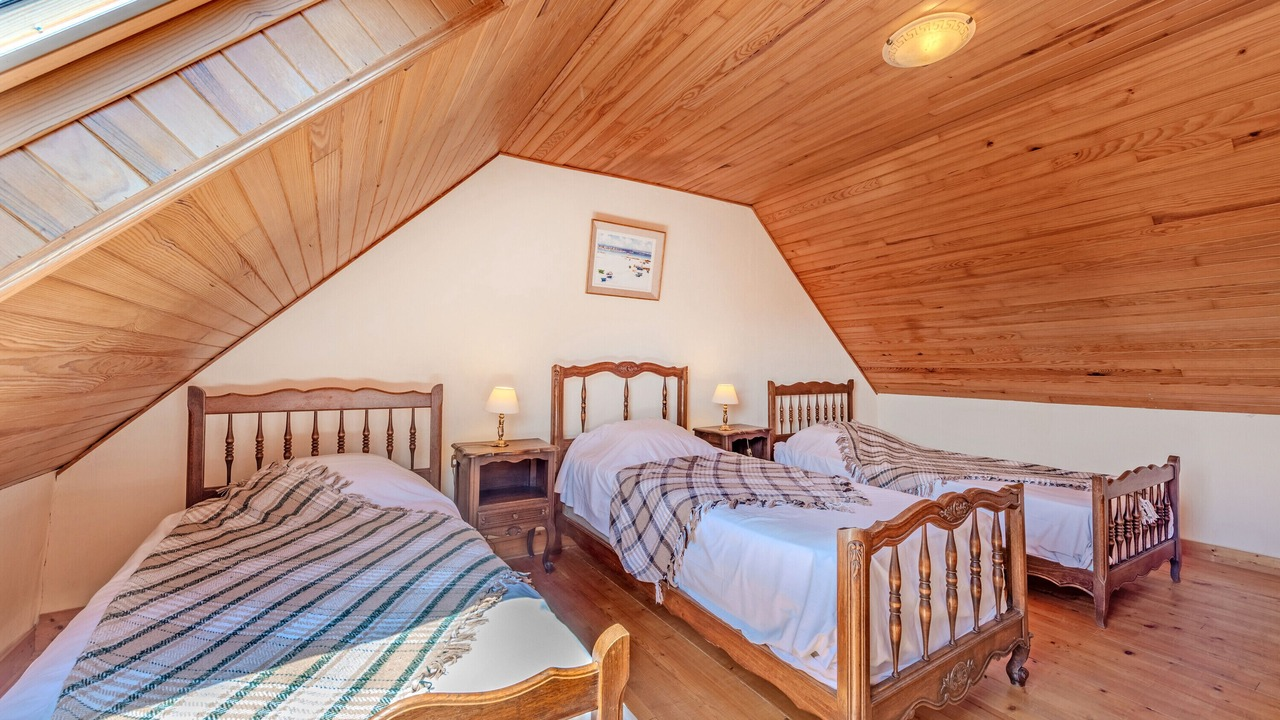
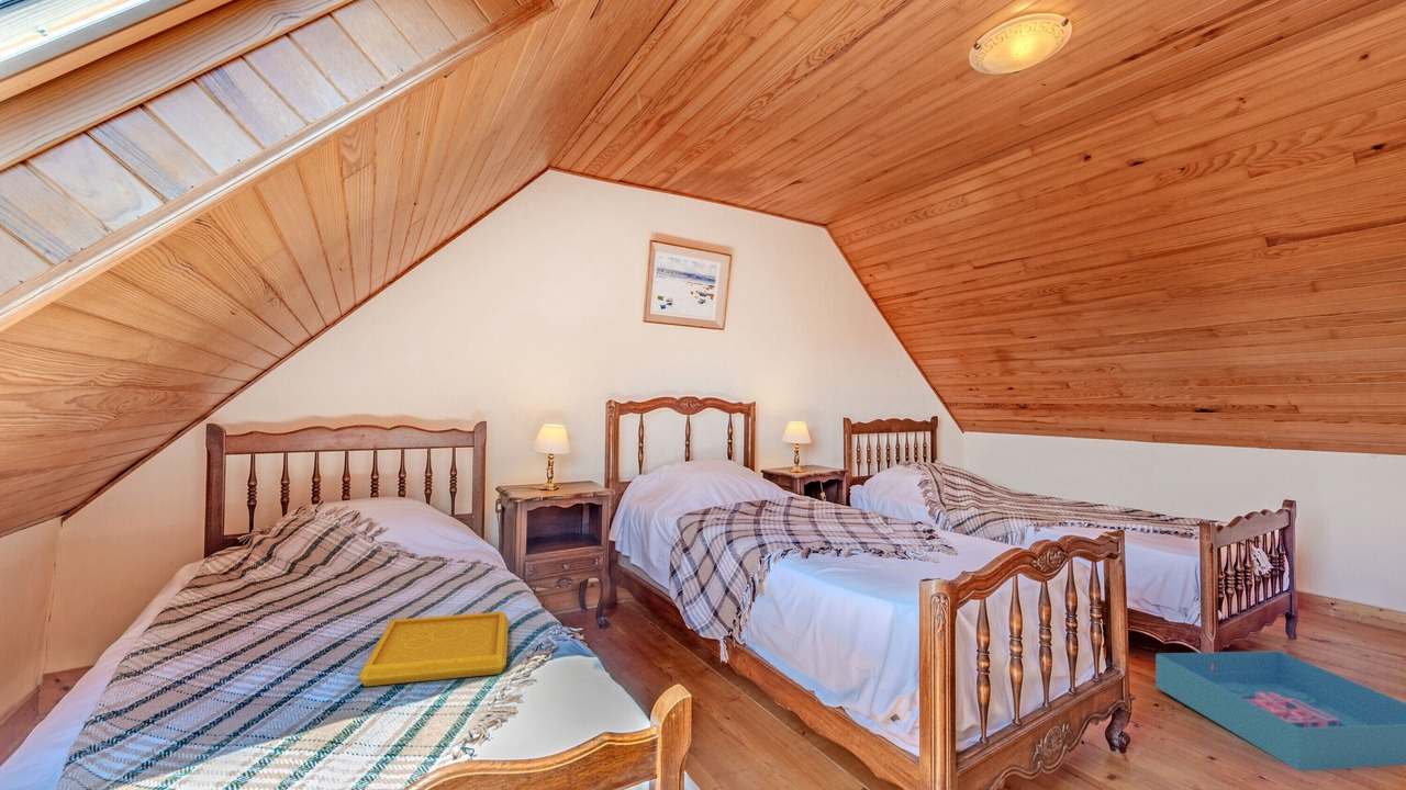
+ serving tray [358,611,510,687]
+ storage bin [1154,650,1406,772]
